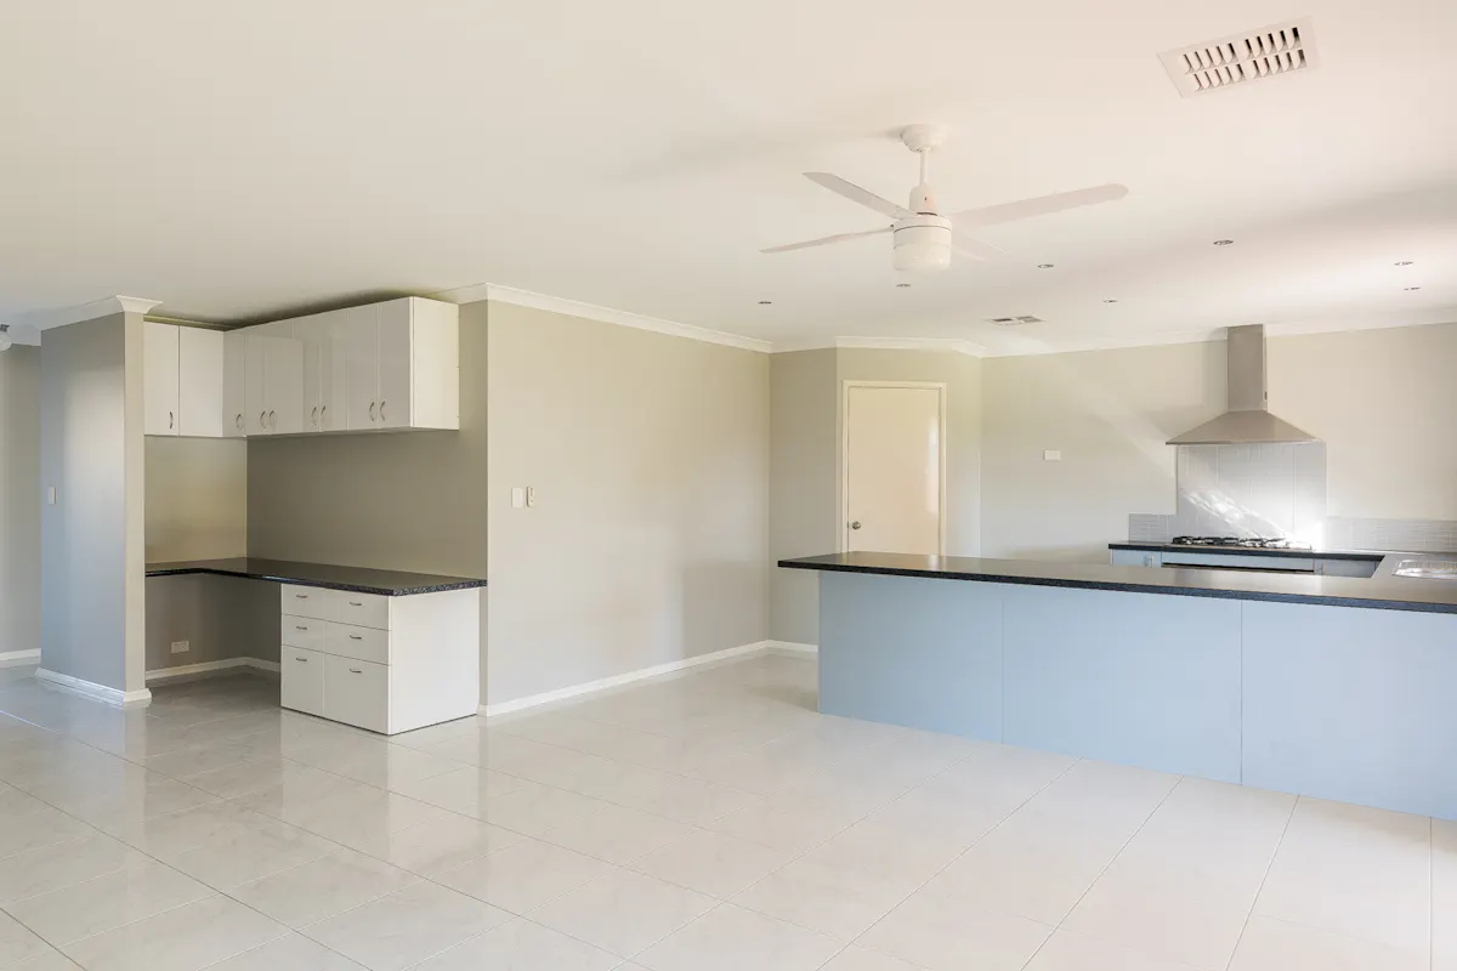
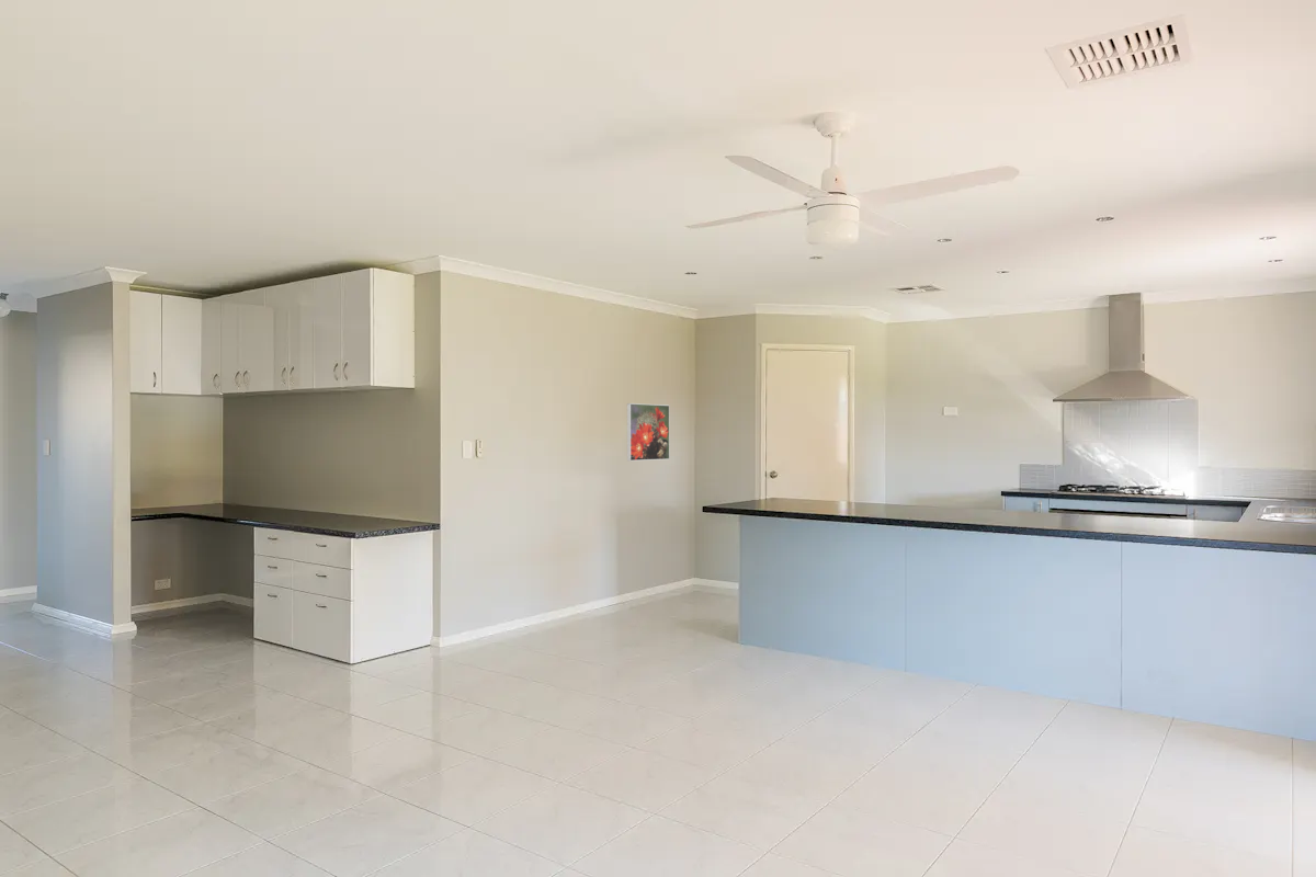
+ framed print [626,402,670,462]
